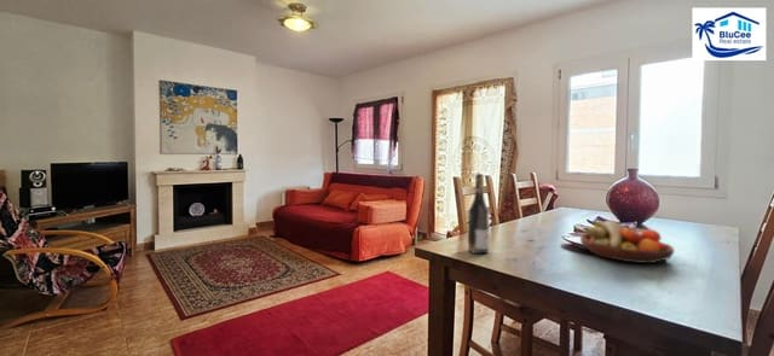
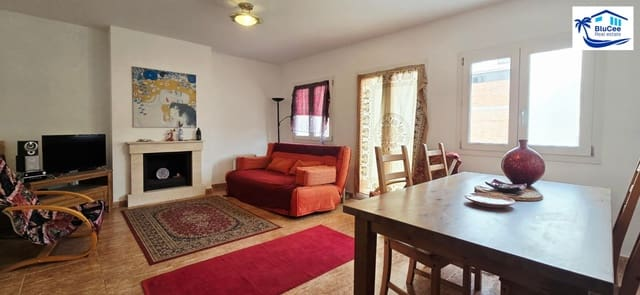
- wine bottle [466,173,491,255]
- fruit bowl [579,218,675,264]
